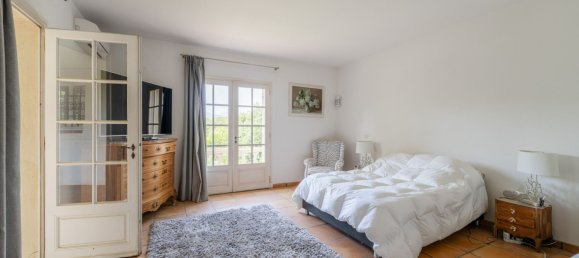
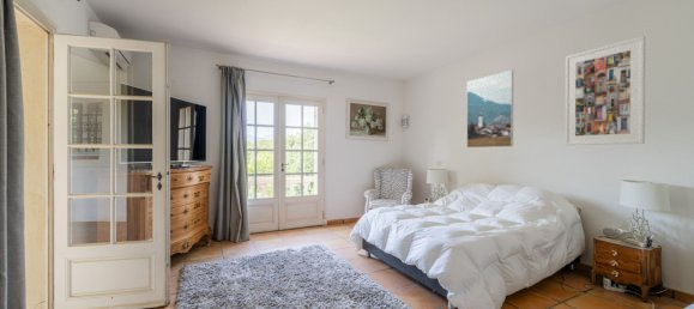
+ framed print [565,35,646,146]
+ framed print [466,68,514,149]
